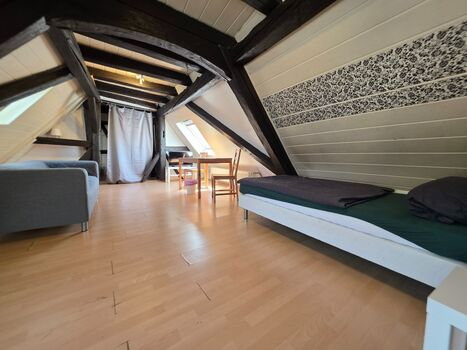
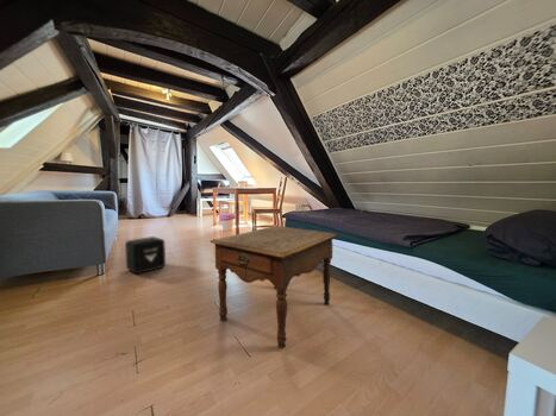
+ side table [210,225,338,351]
+ air purifier [124,235,167,275]
